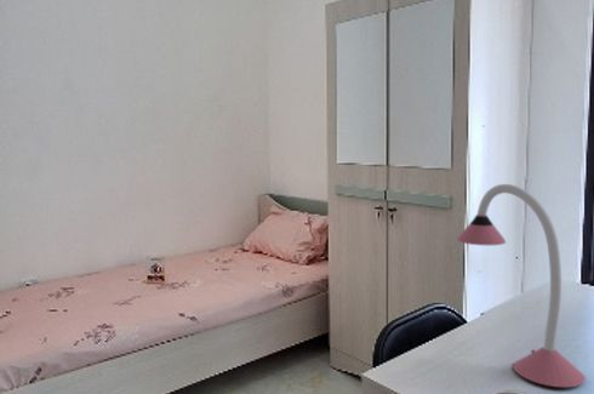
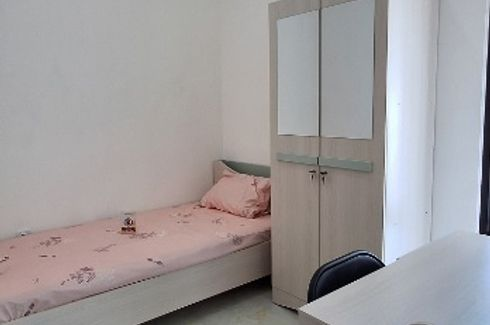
- desk lamp [456,183,586,388]
